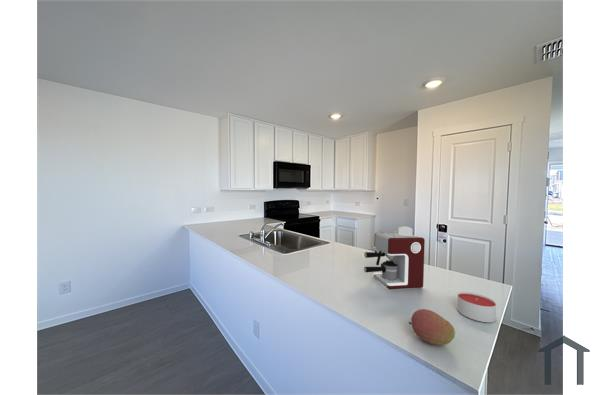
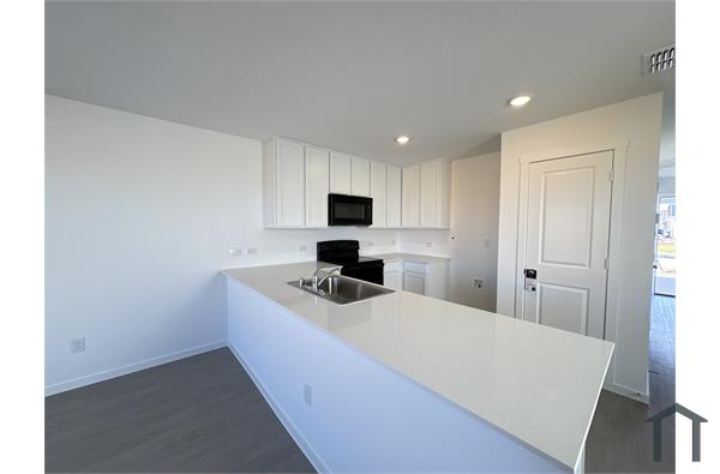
- candle [456,291,497,323]
- fruit [408,308,456,346]
- coffee maker [363,225,426,291]
